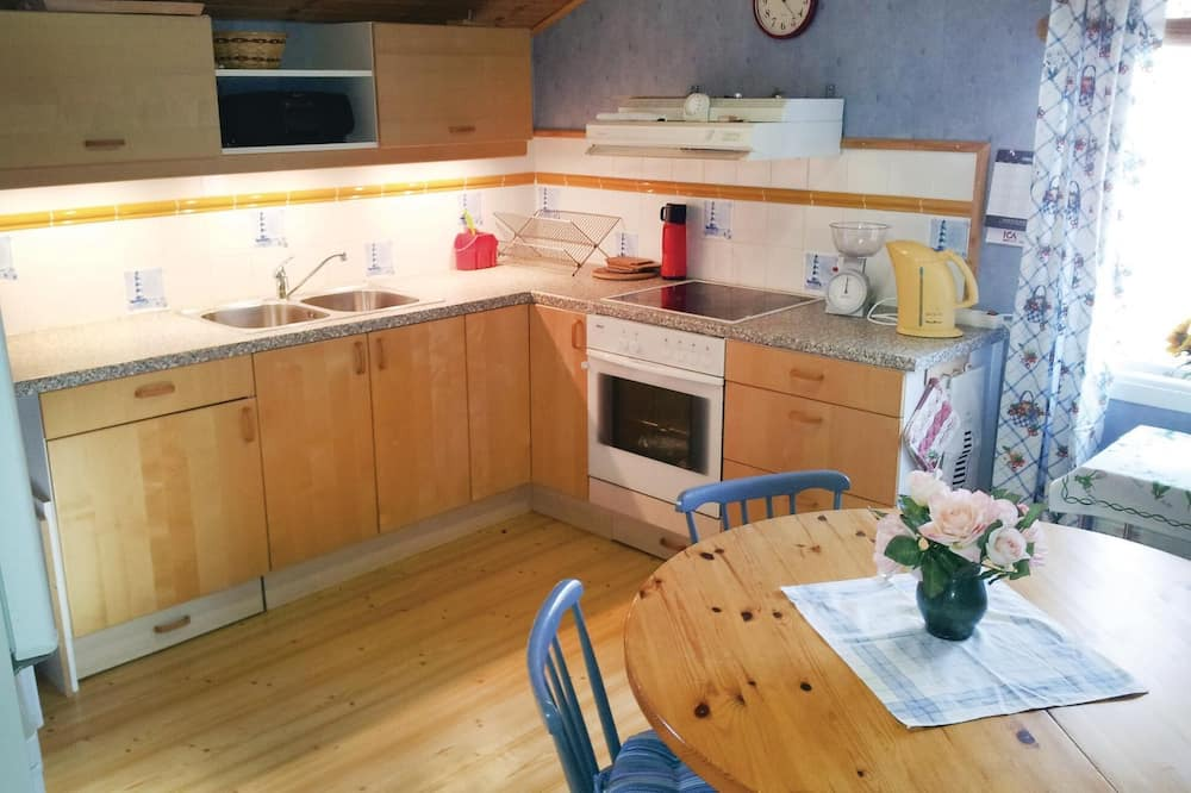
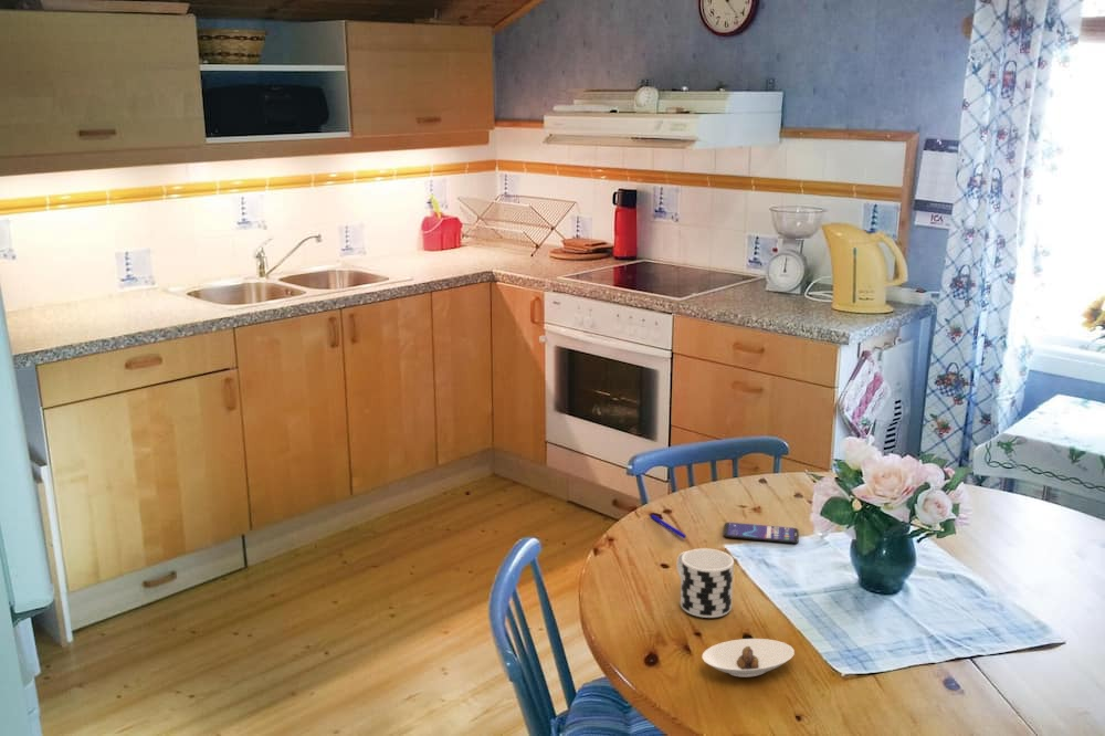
+ smartphone [722,522,800,545]
+ pen [650,514,687,539]
+ cup [676,547,735,619]
+ saucer [702,638,796,679]
